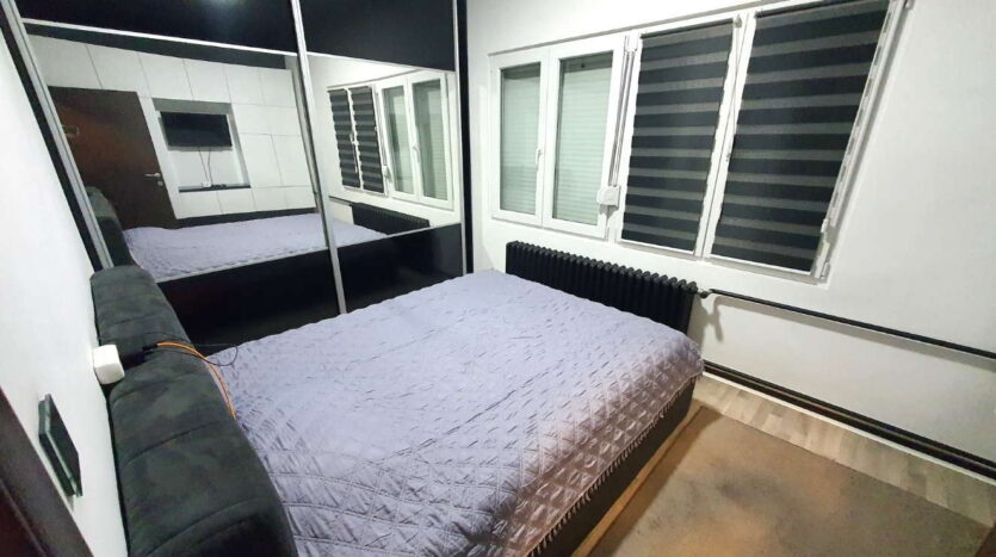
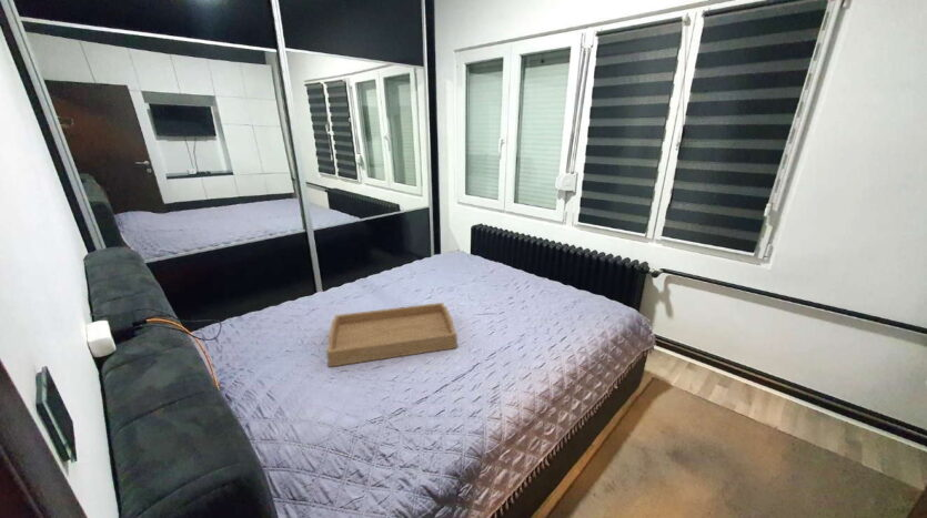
+ serving tray [325,302,459,368]
